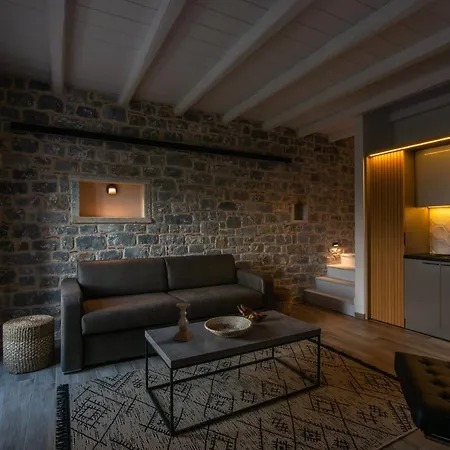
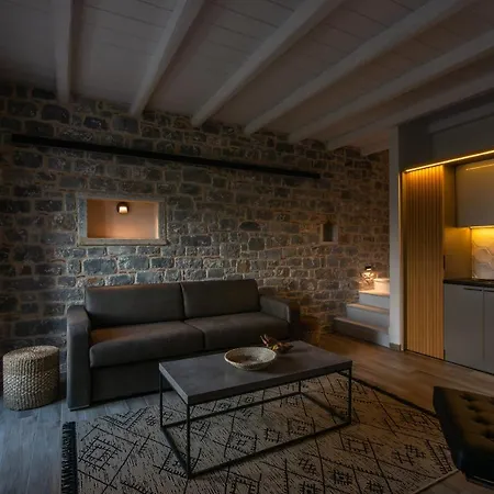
- candle holder [172,301,194,342]
